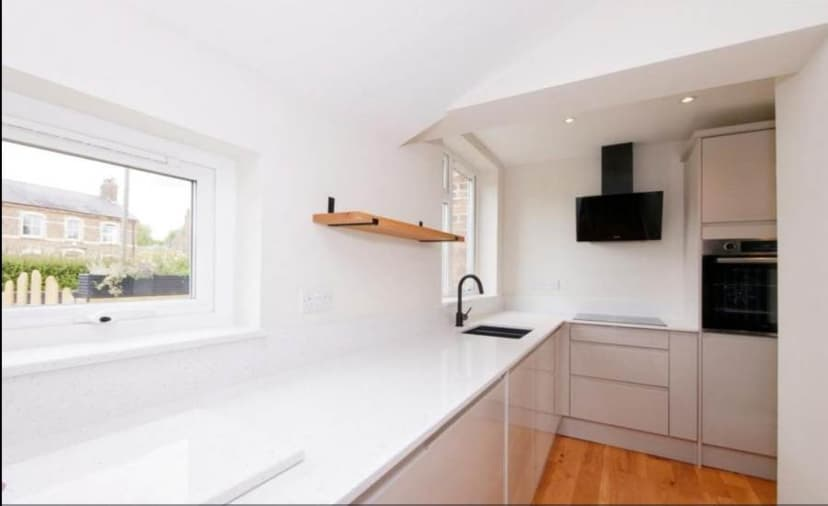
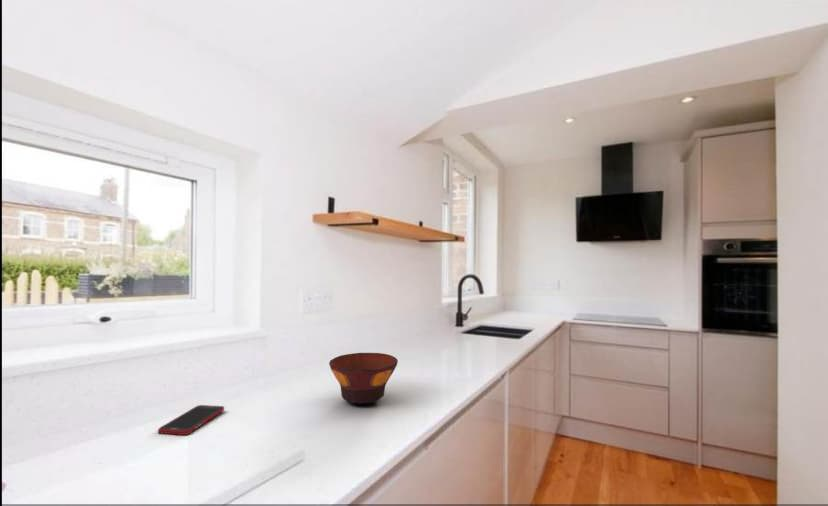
+ bowl [328,352,399,404]
+ cell phone [157,404,225,436]
